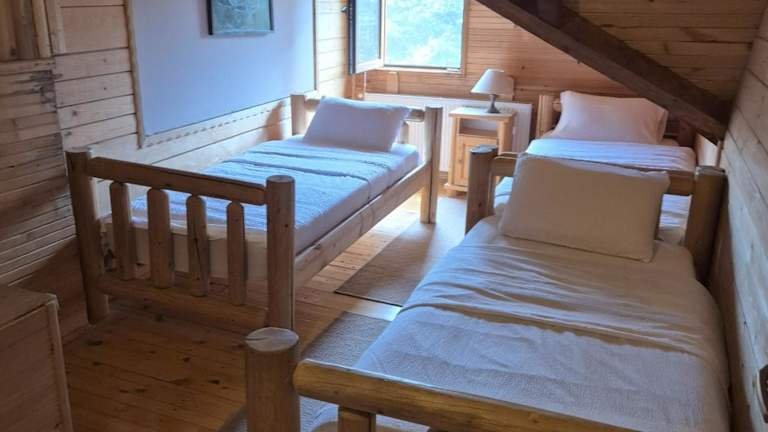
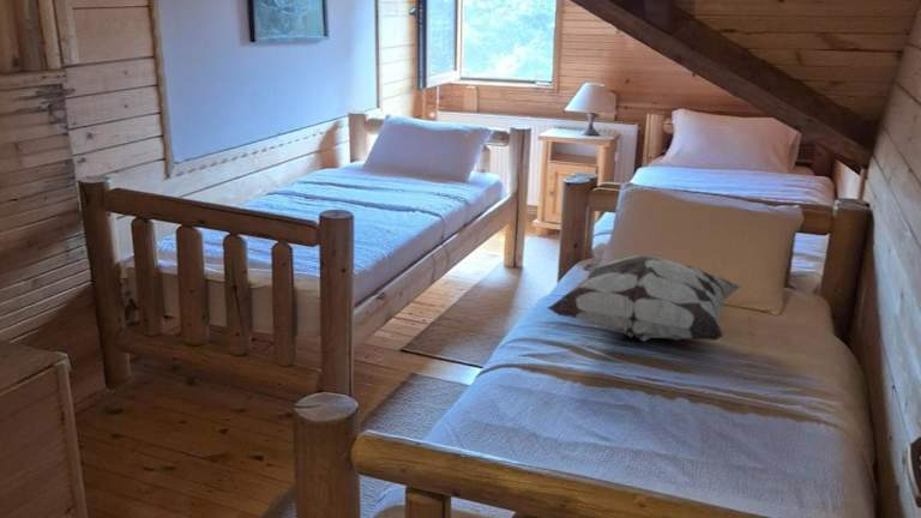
+ decorative pillow [546,254,744,343]
